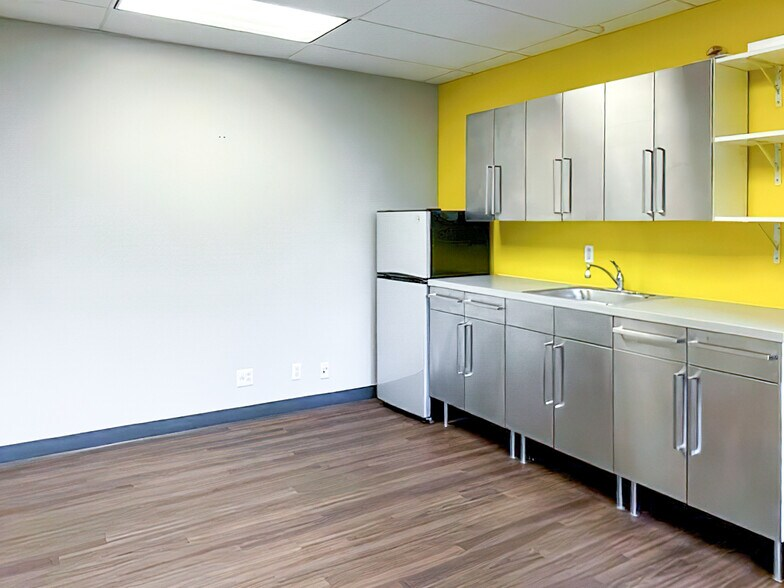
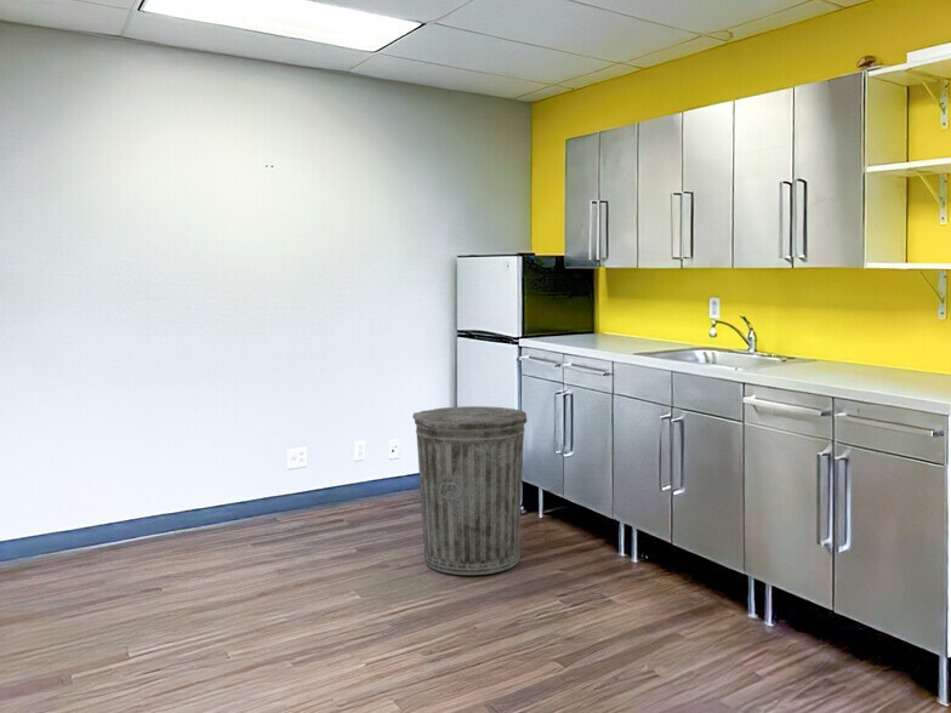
+ trash can [411,405,529,576]
